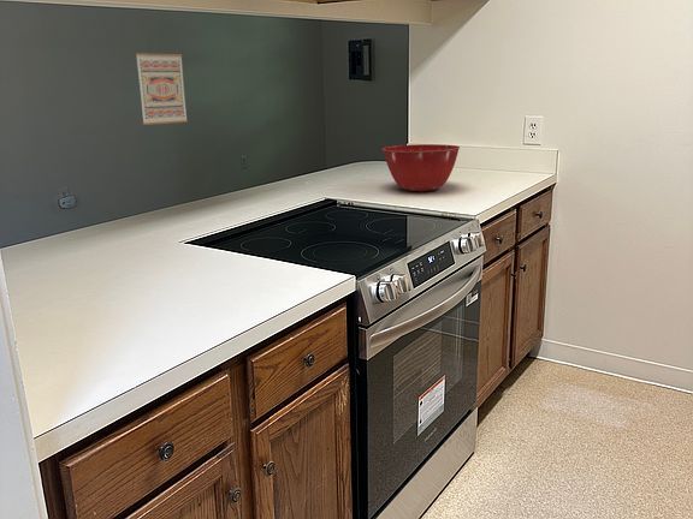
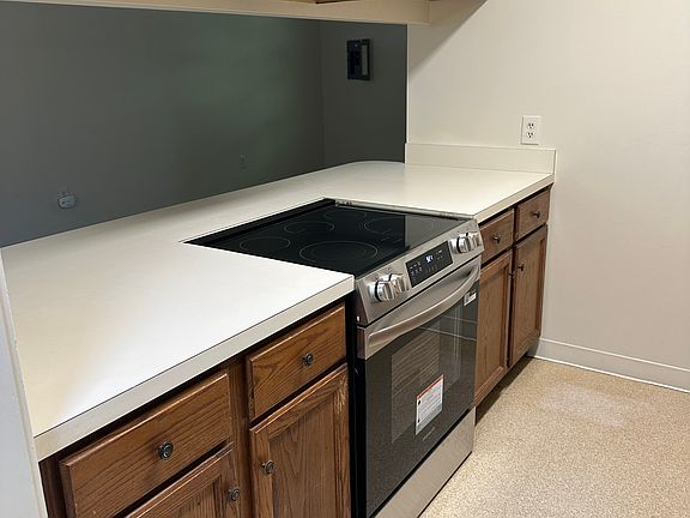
- mixing bowl [381,143,461,192]
- wall art [135,52,189,126]
